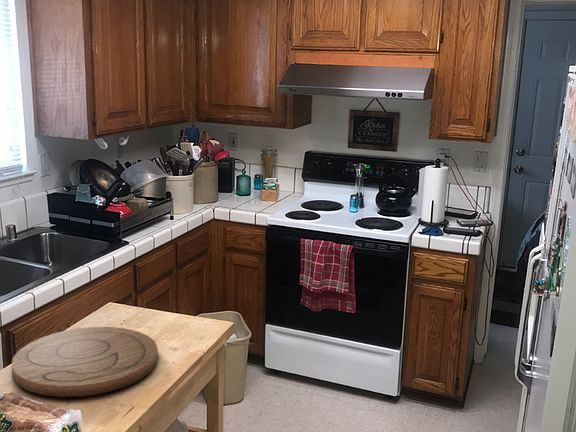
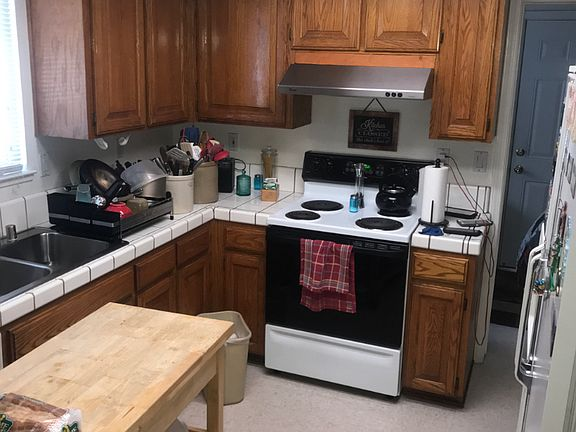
- cutting board [11,326,159,398]
